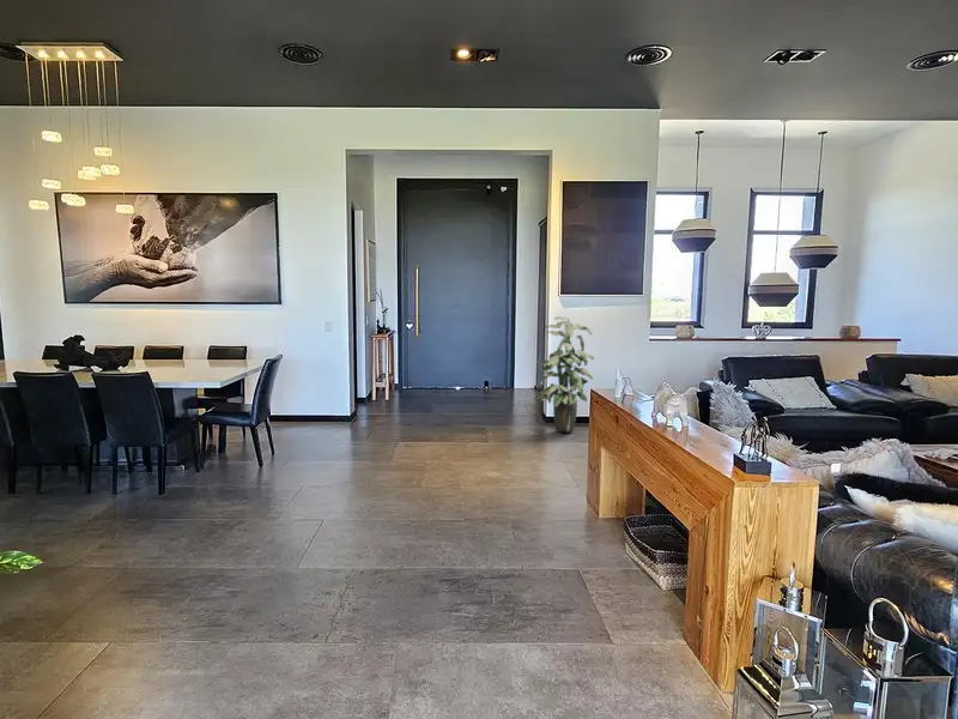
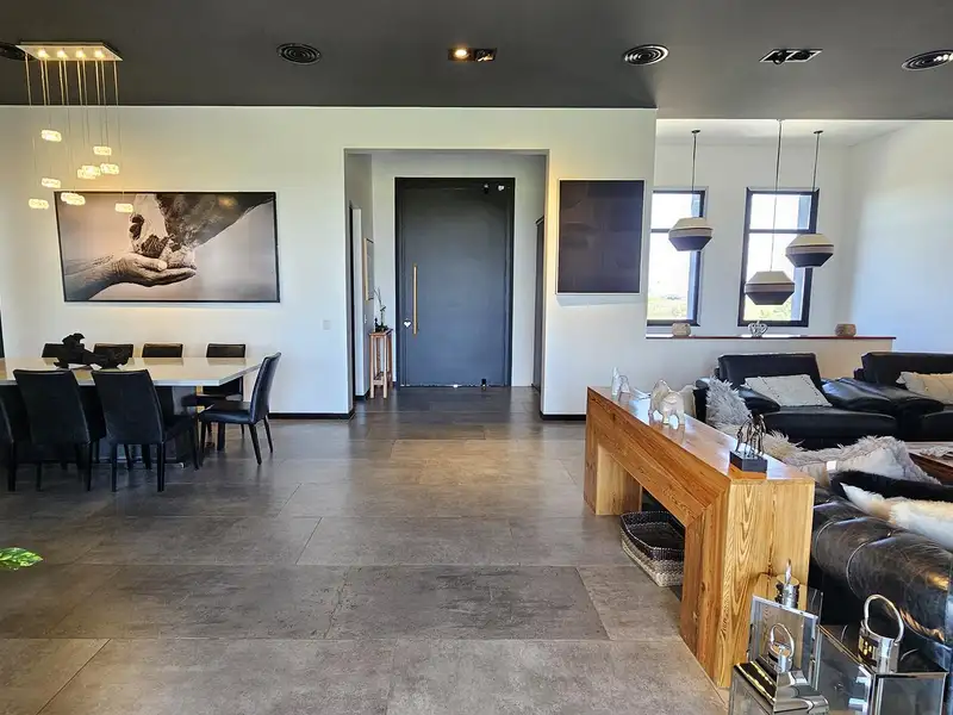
- indoor plant [535,315,595,434]
